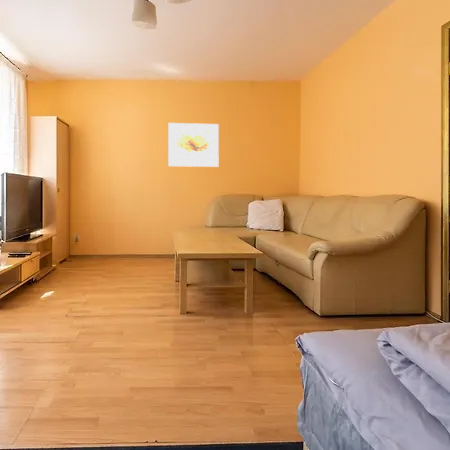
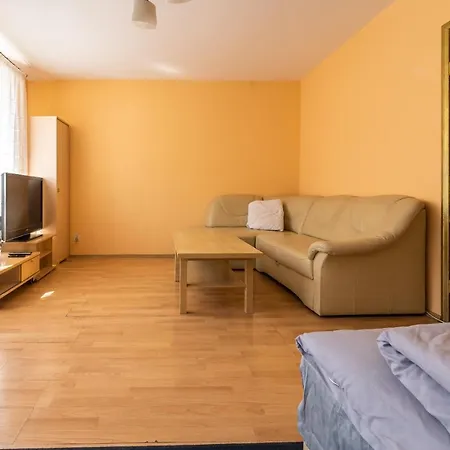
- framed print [167,122,220,168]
